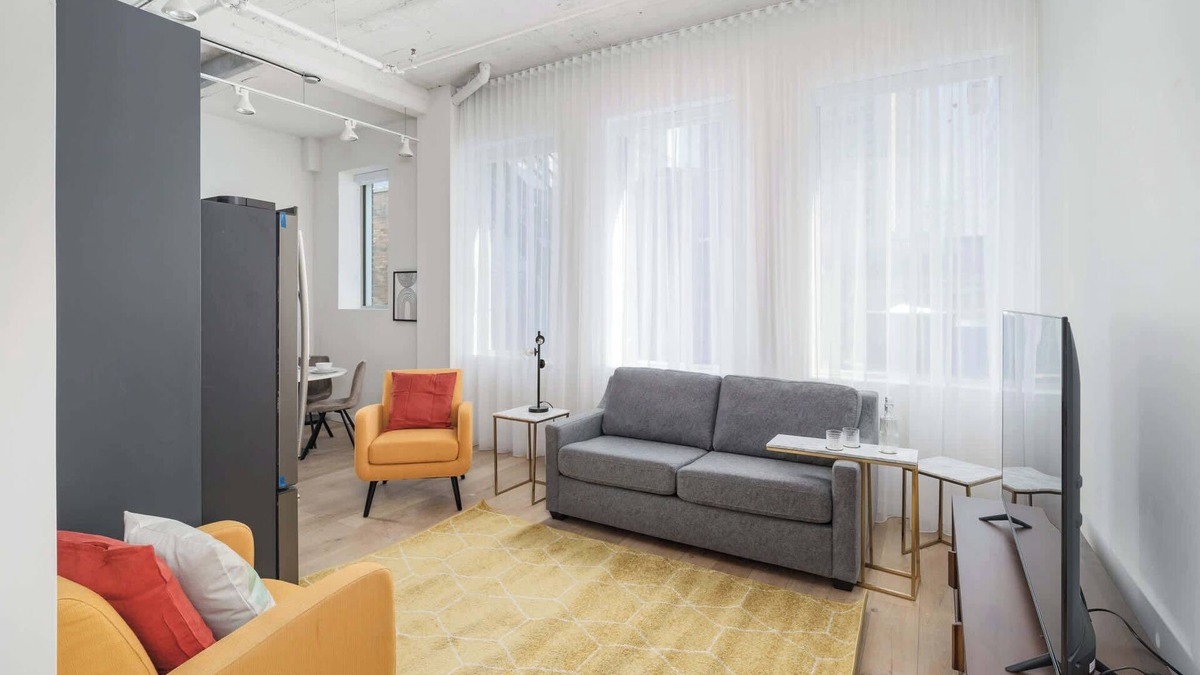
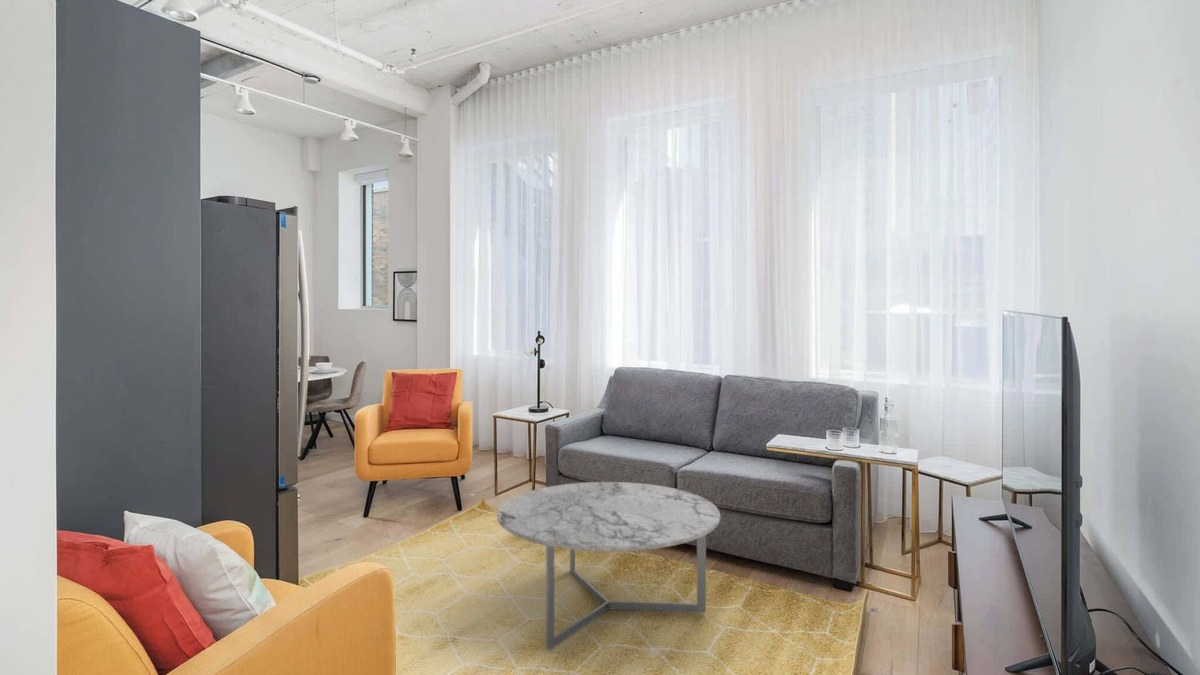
+ coffee table [496,481,721,651]
